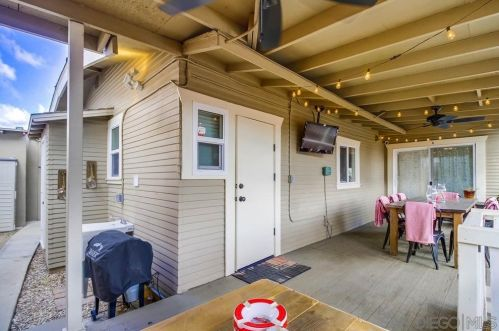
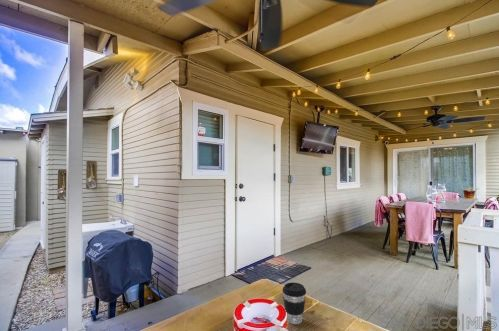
+ coffee cup [282,281,307,325]
